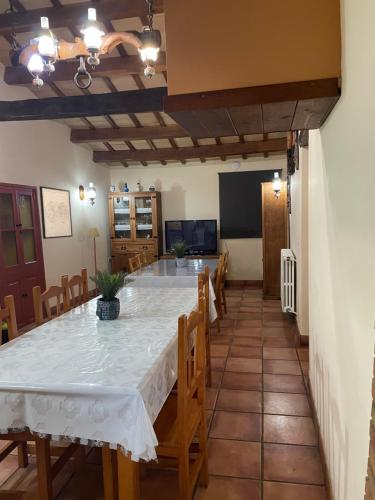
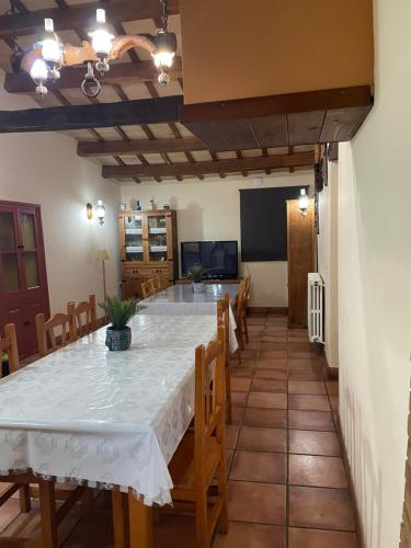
- wall art [38,185,74,240]
